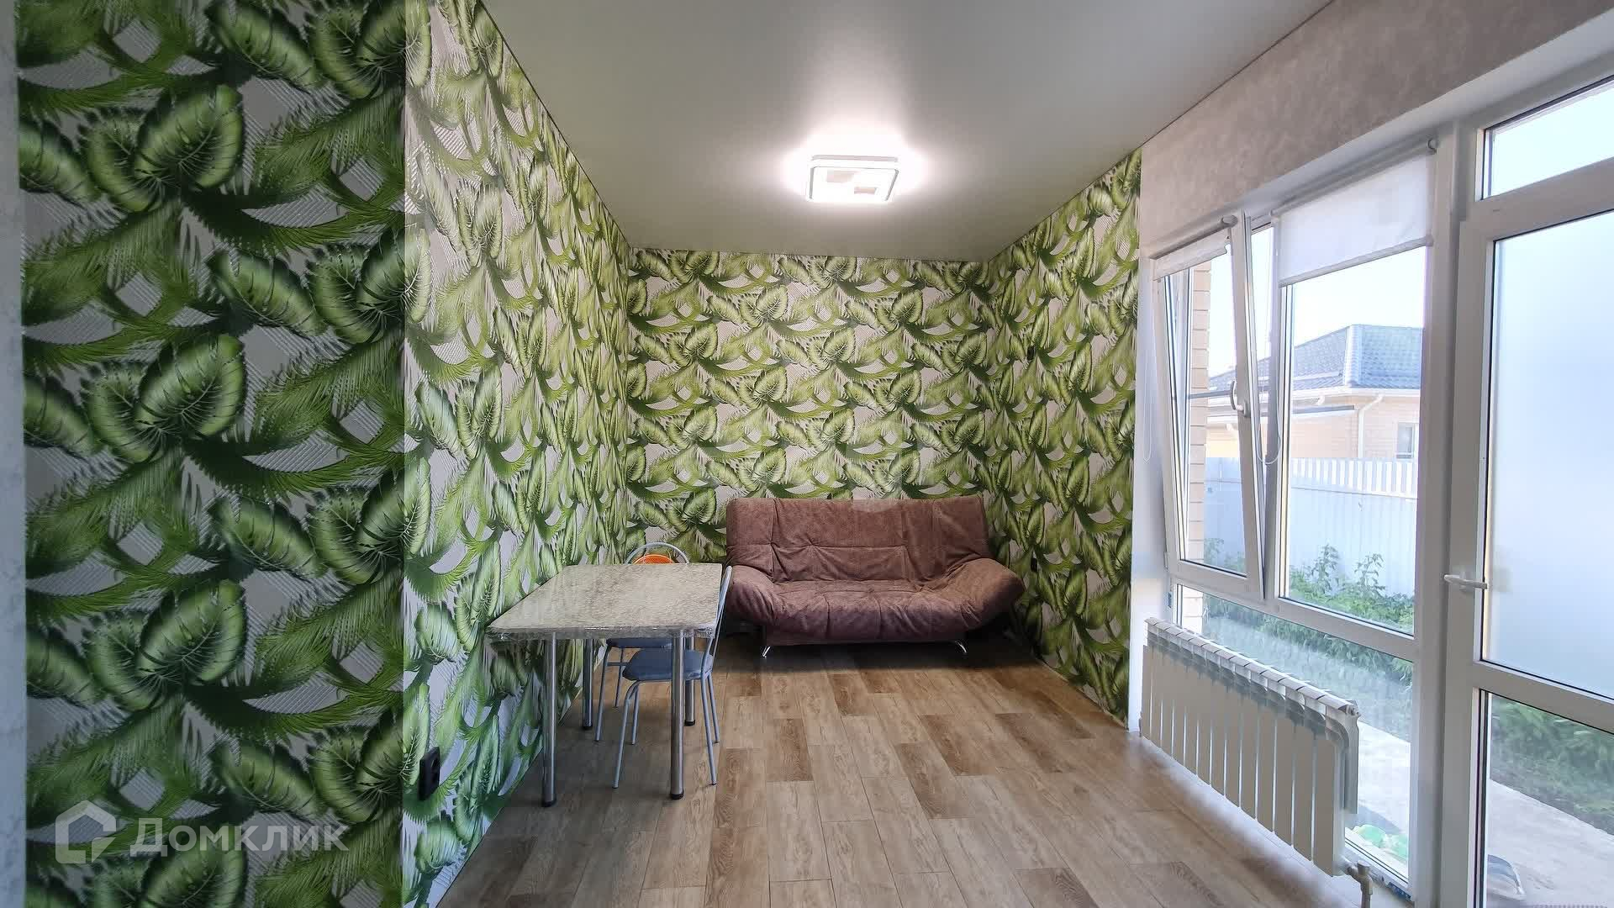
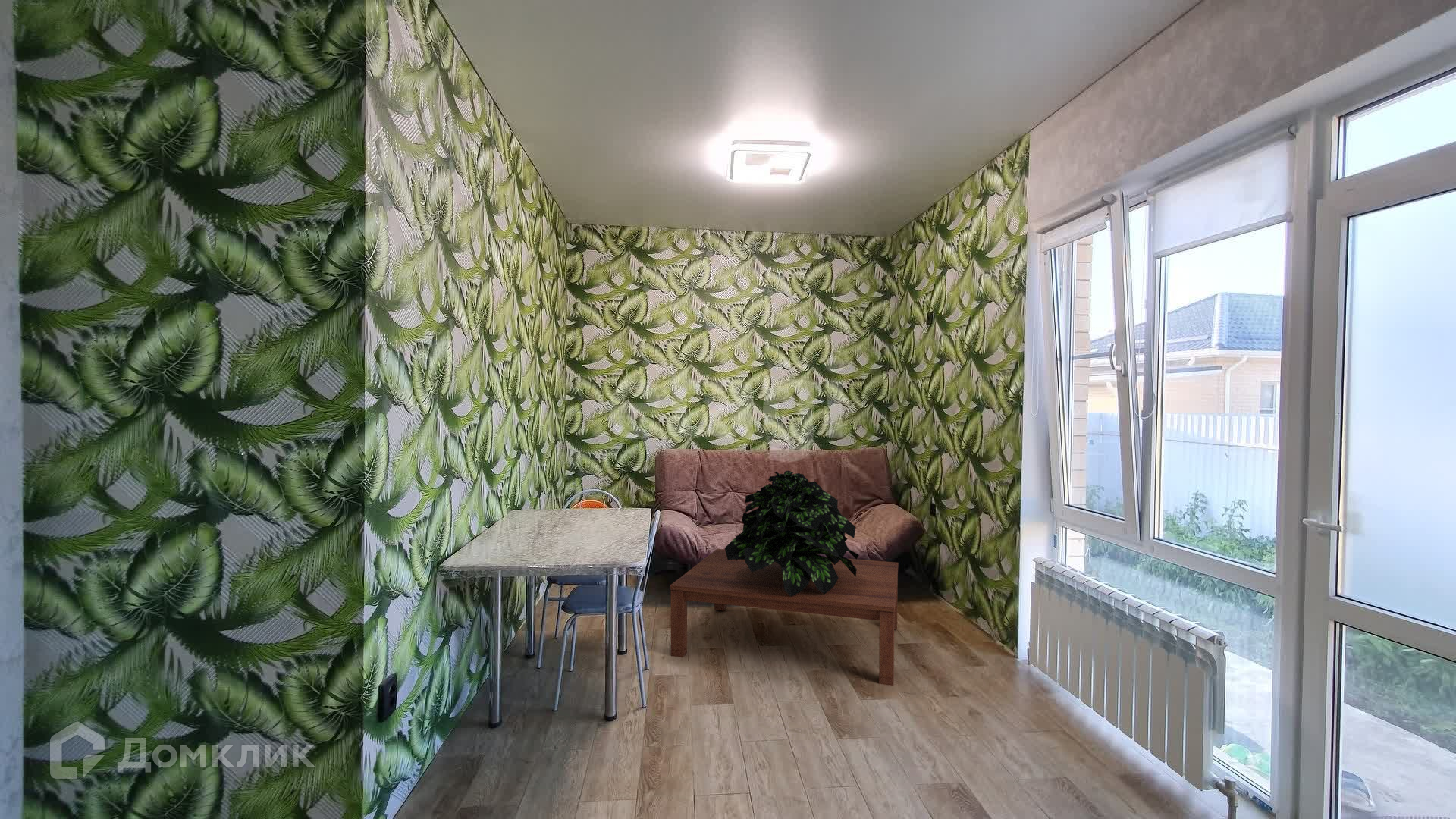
+ coffee table [670,548,899,686]
+ potted plant [724,470,860,597]
